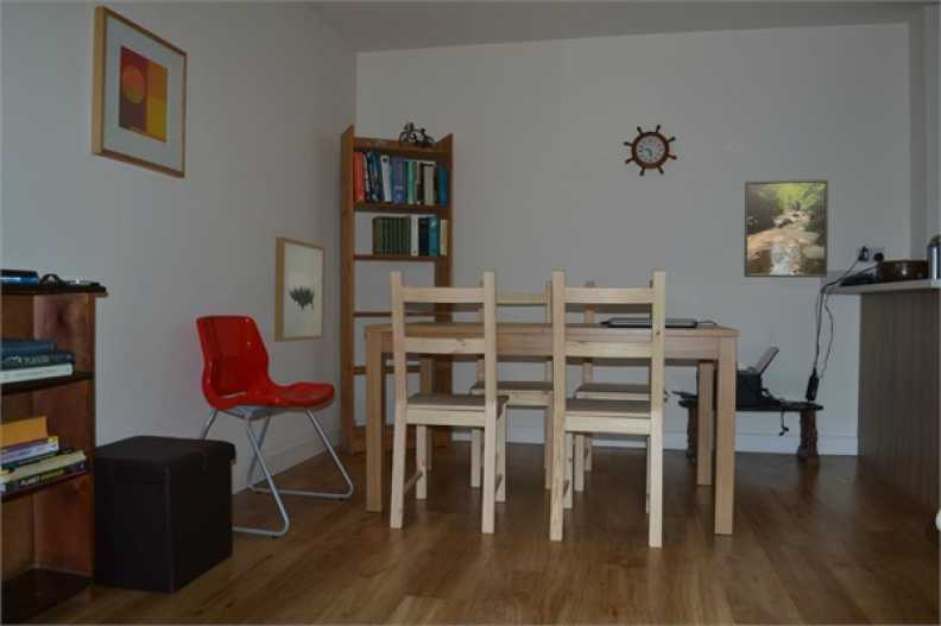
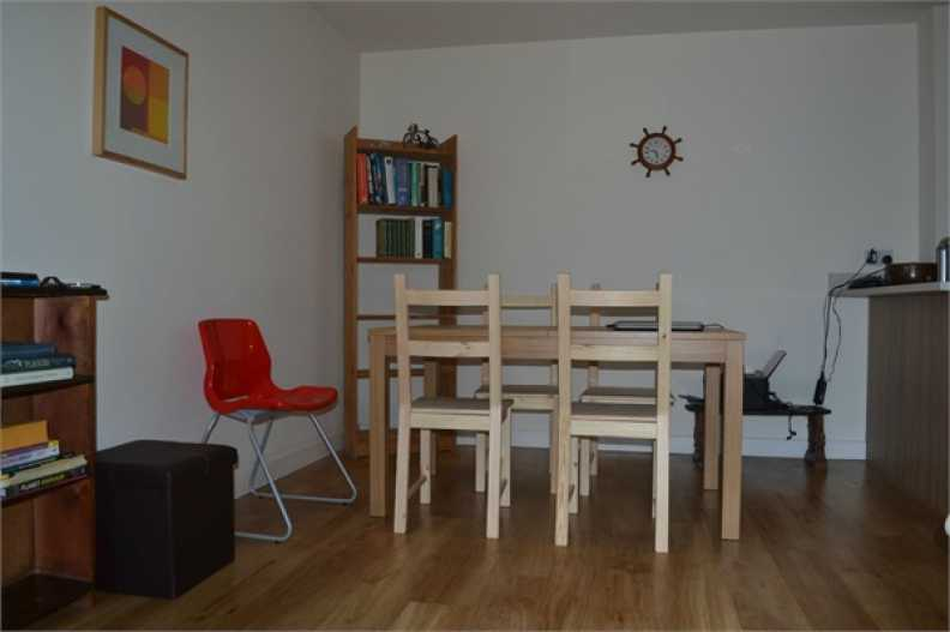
- wall art [273,235,326,343]
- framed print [743,178,829,278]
